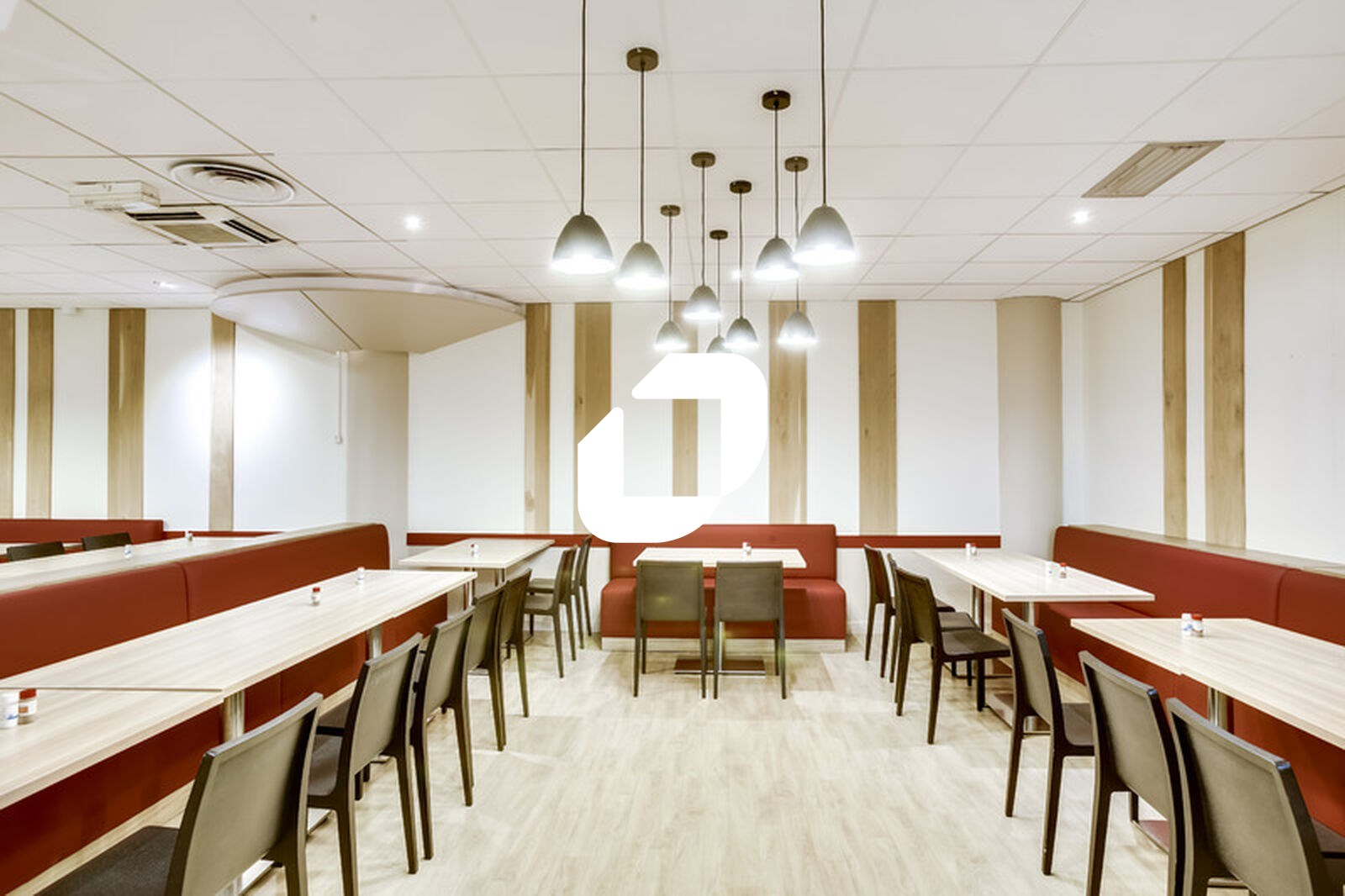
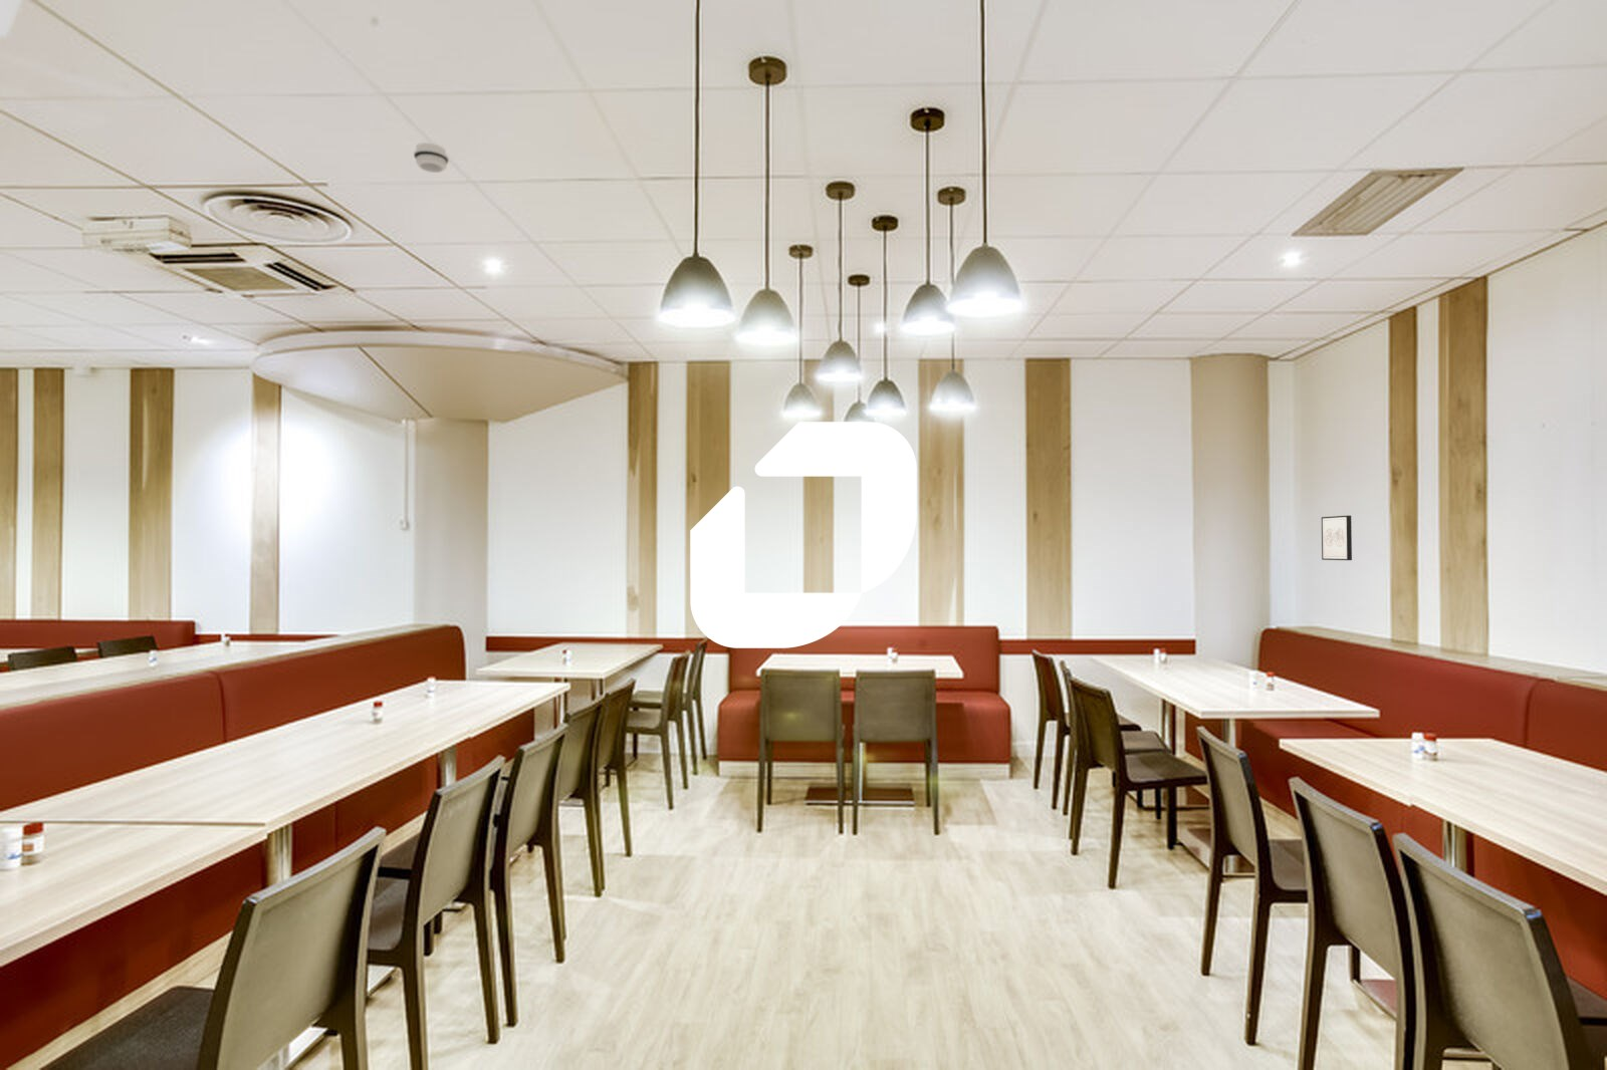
+ smoke detector [412,142,450,173]
+ wall art [1320,515,1353,561]
